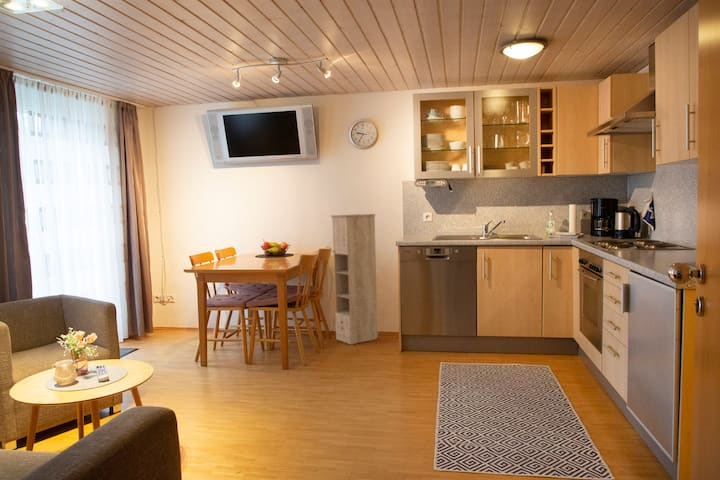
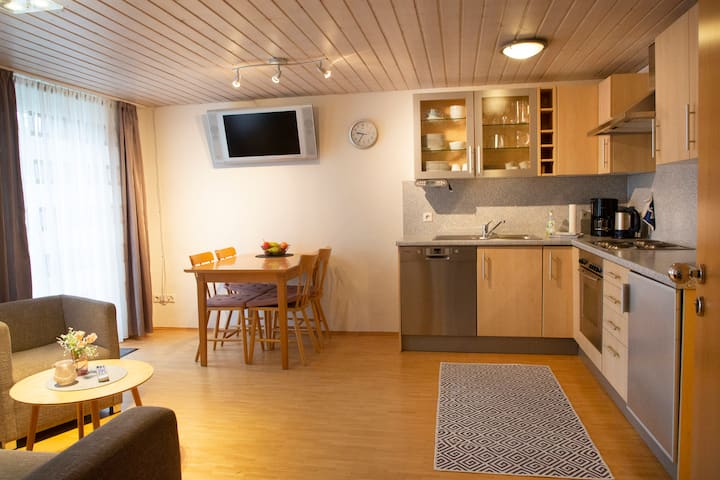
- storage cabinet [329,213,379,345]
